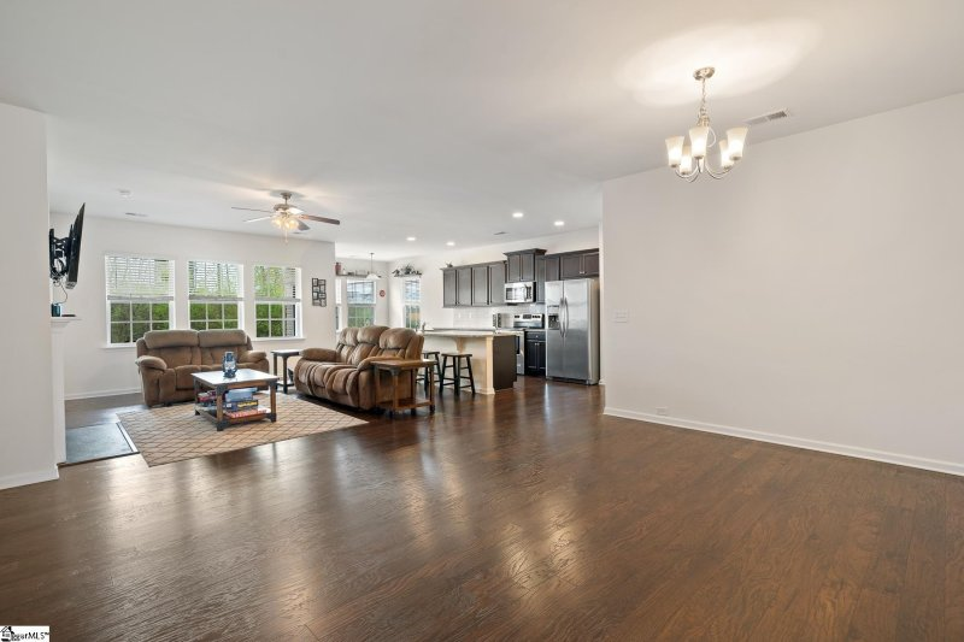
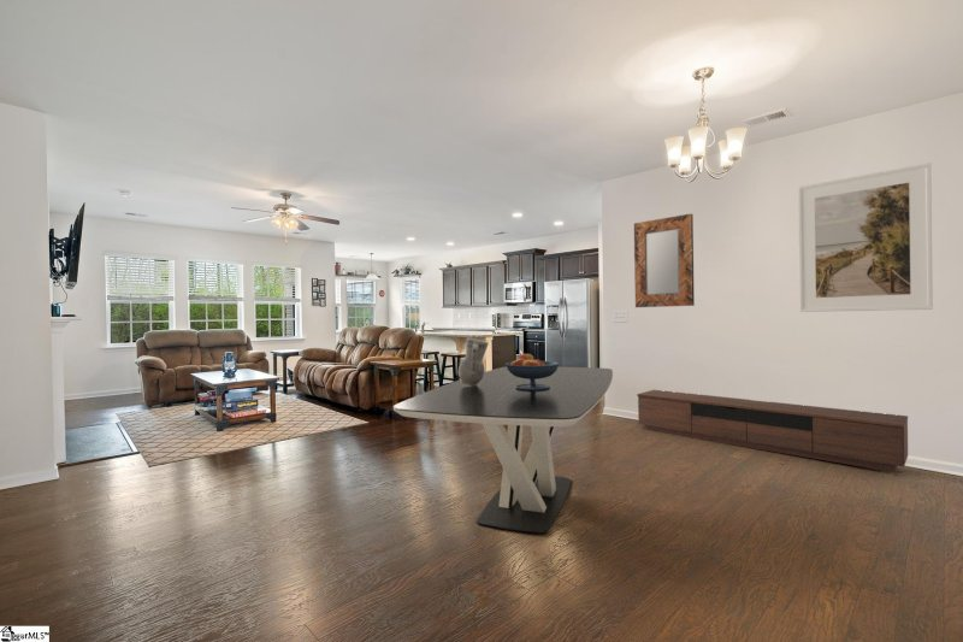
+ fruit bowl [504,353,560,390]
+ dining table [392,366,614,535]
+ media console [636,389,909,473]
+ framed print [797,161,934,313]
+ vase [457,336,490,385]
+ home mirror [633,212,696,308]
